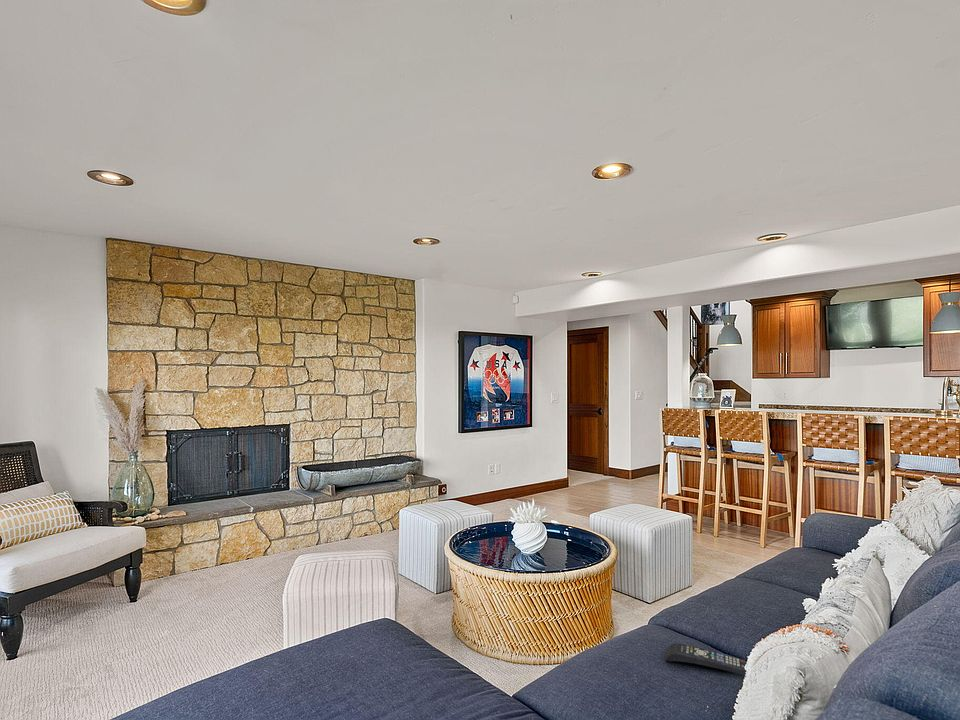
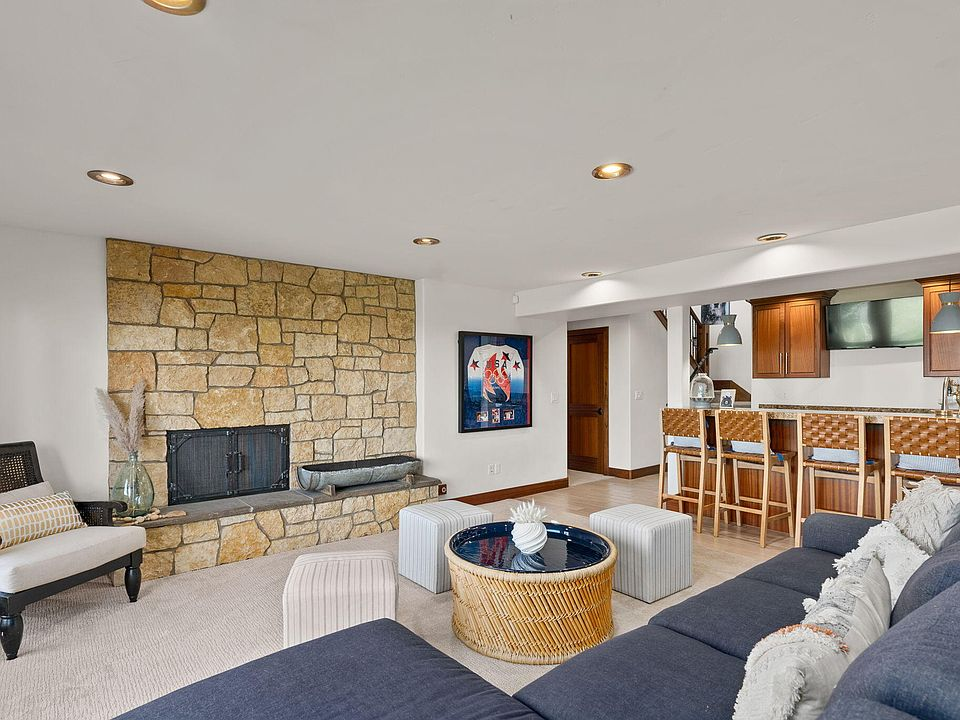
- remote control [664,642,747,676]
